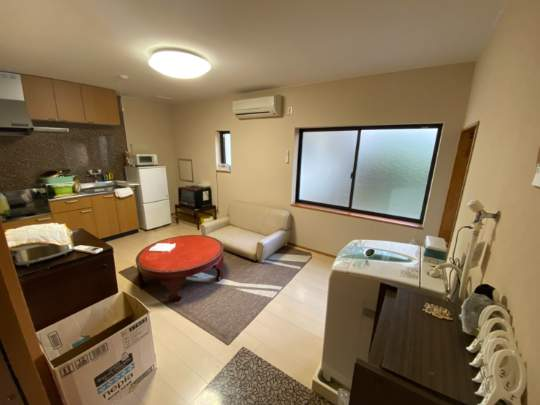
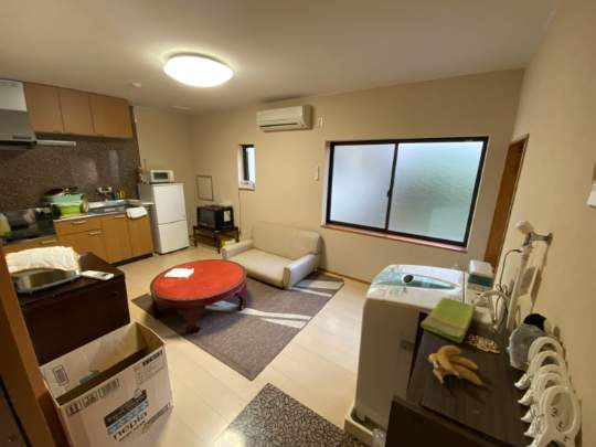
+ dish towel [419,296,477,344]
+ banana [427,344,483,387]
